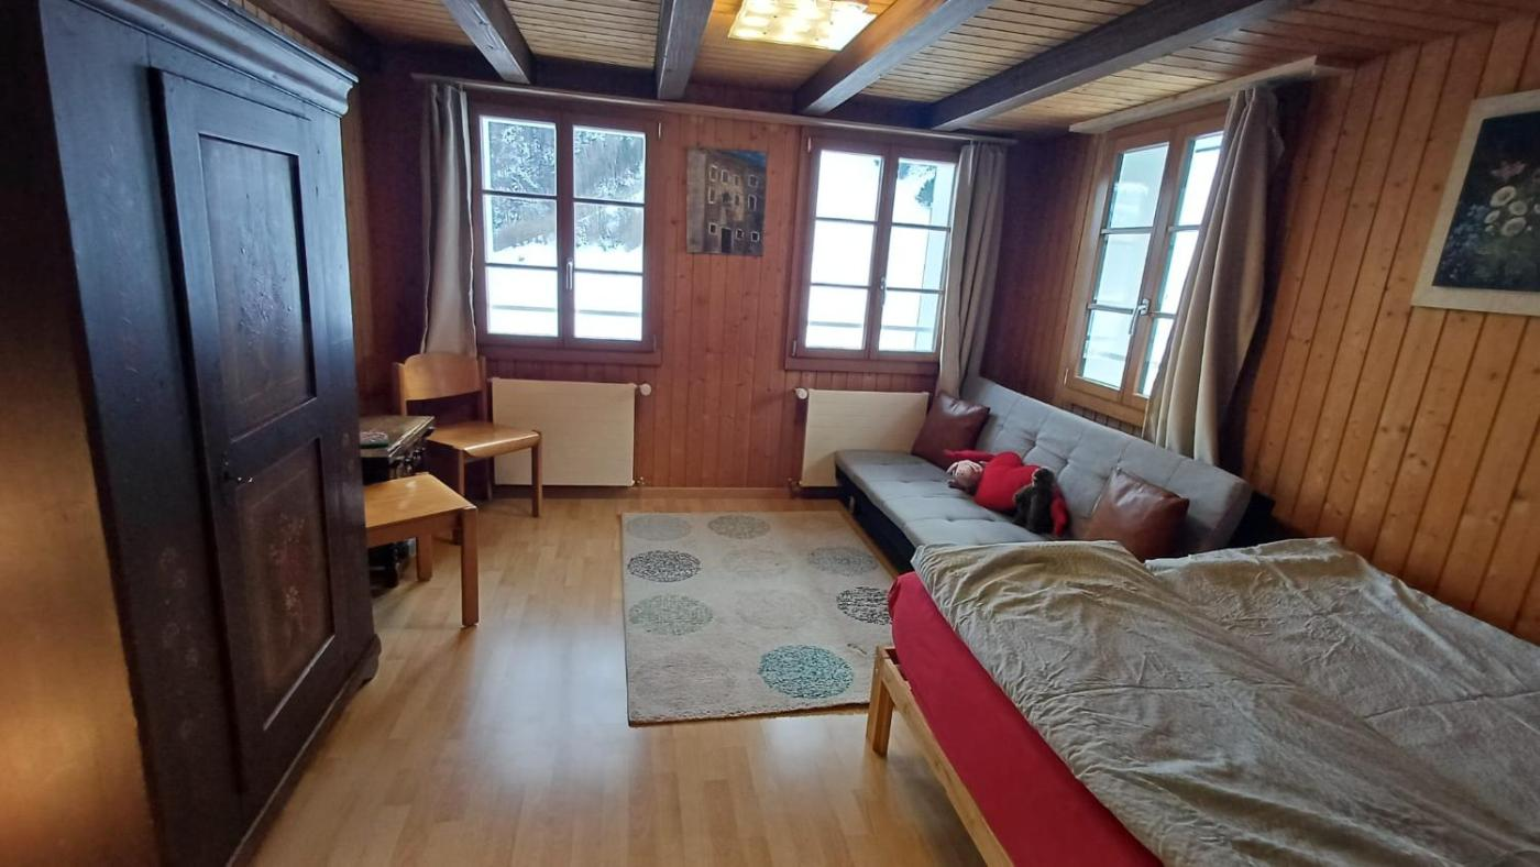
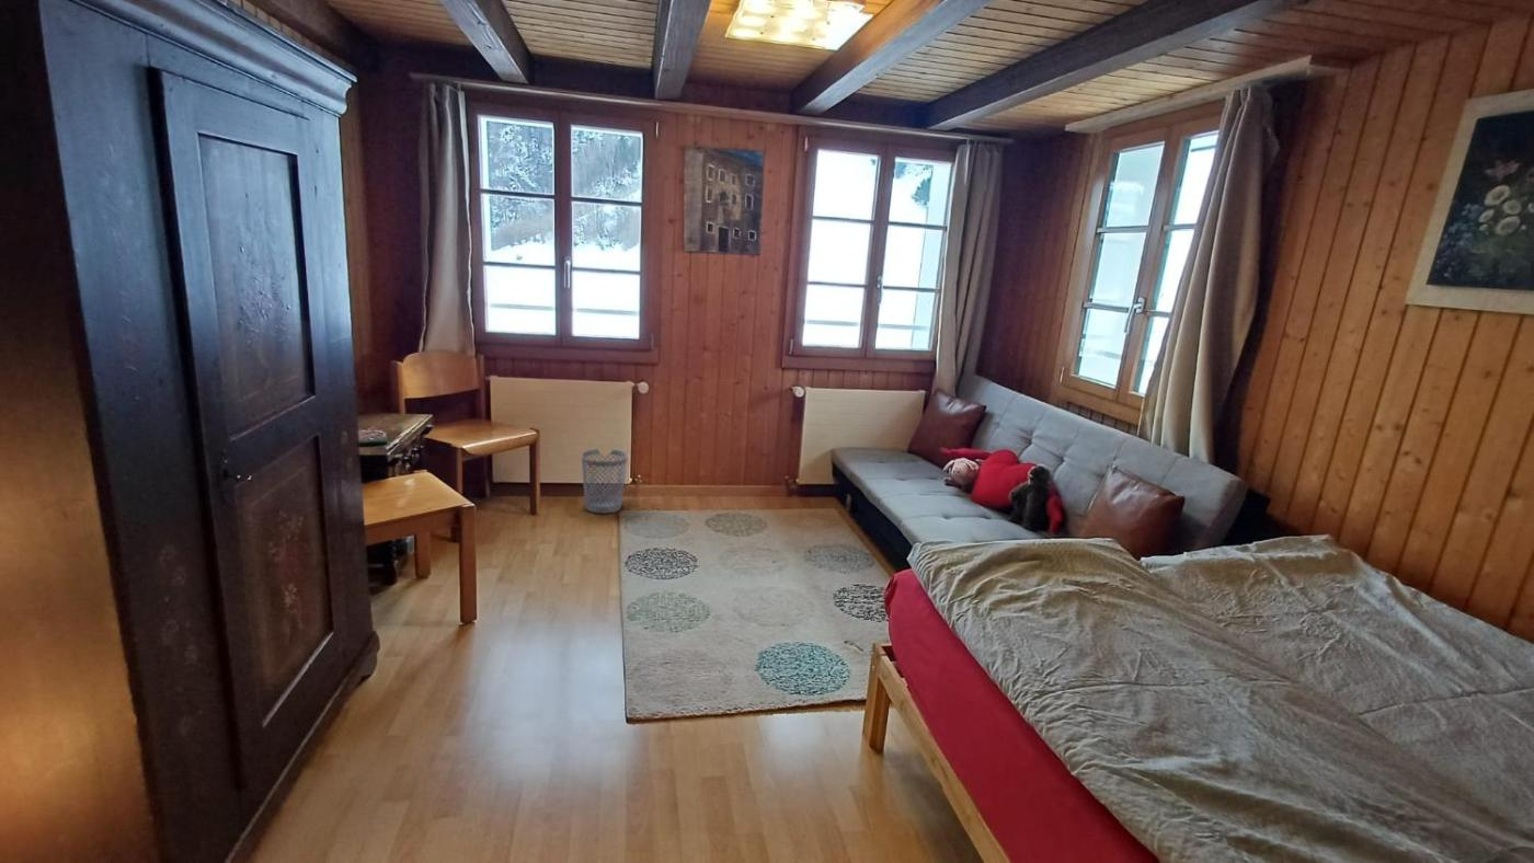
+ wastebasket [581,448,629,515]
